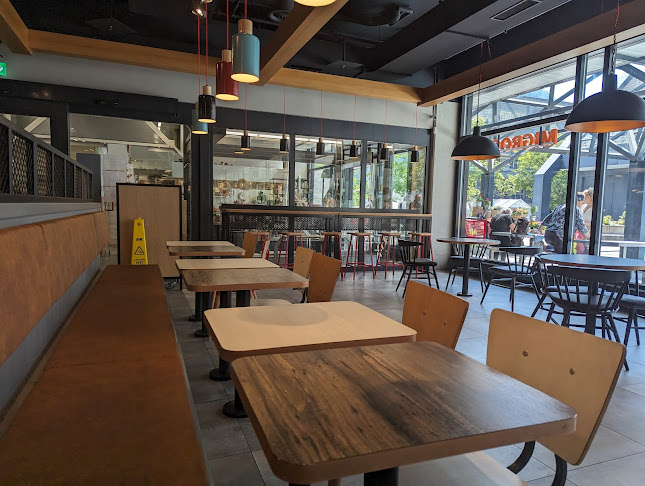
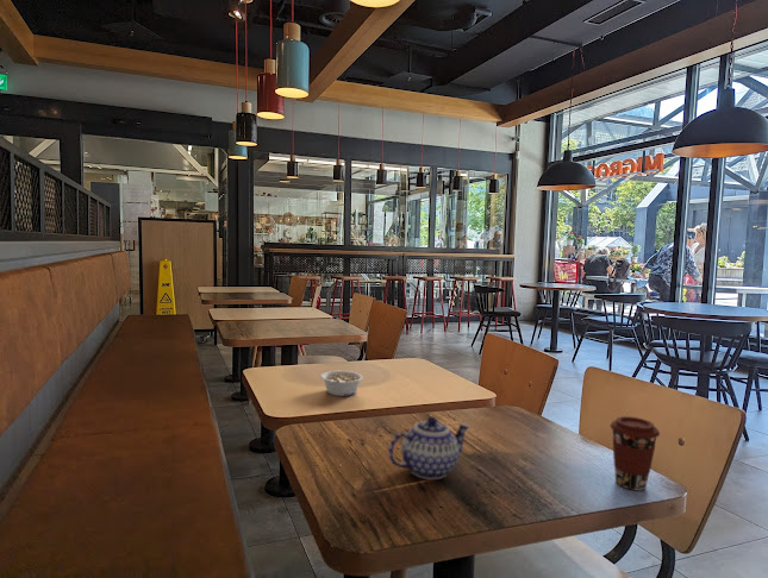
+ legume [320,370,364,397]
+ coffee cup [608,415,661,491]
+ teapot [387,416,470,480]
